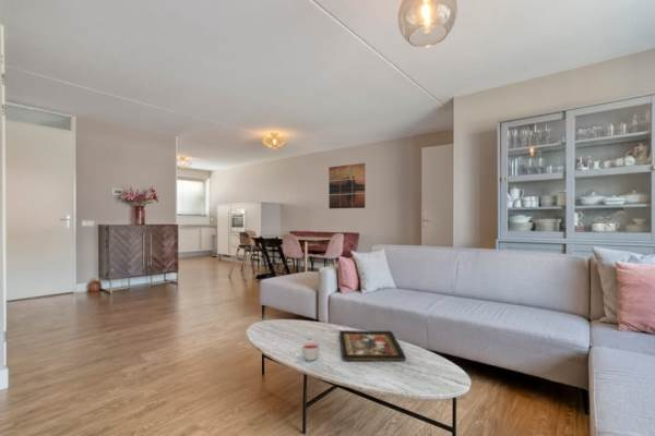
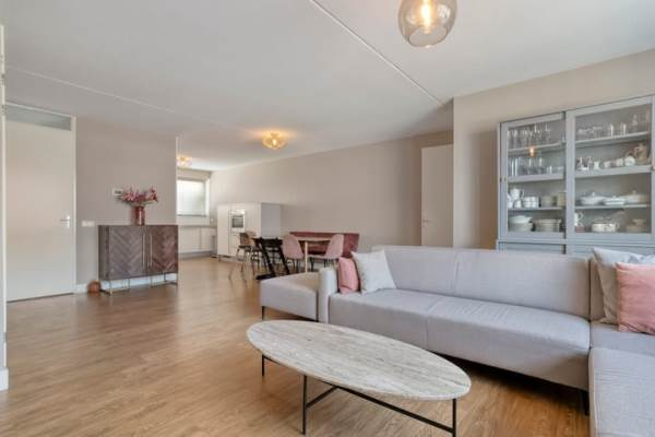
- candle [300,340,321,361]
- decorative tray [338,329,407,362]
- wall art [327,162,367,209]
